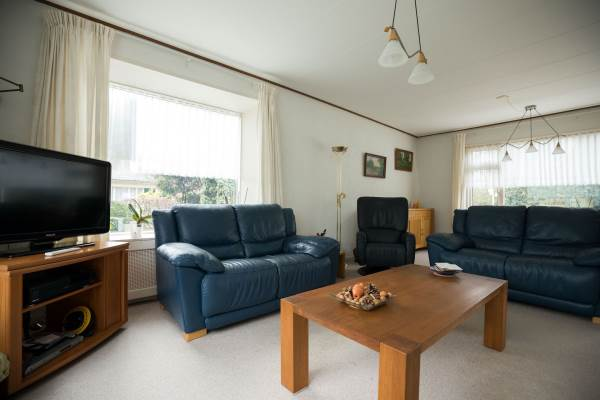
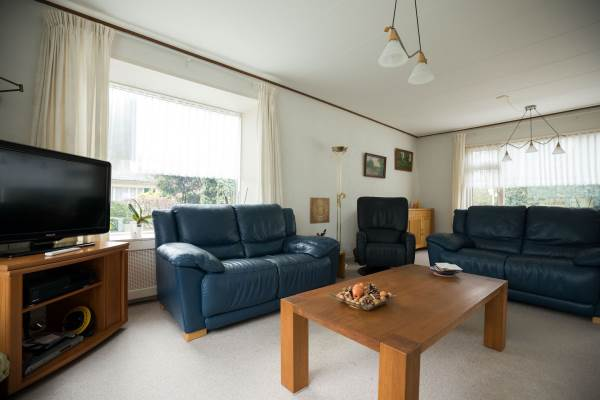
+ wall art [309,197,331,225]
